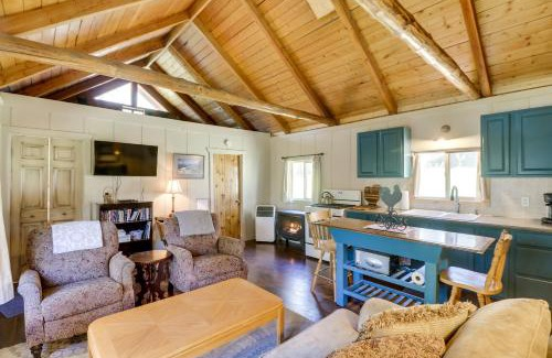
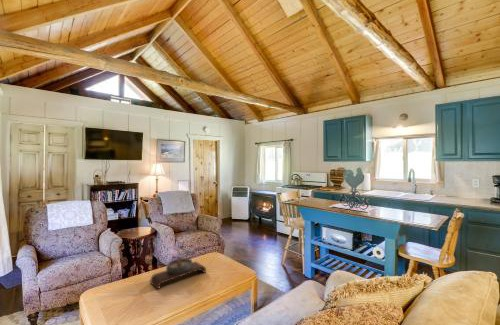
+ bonsai tree [149,241,207,290]
